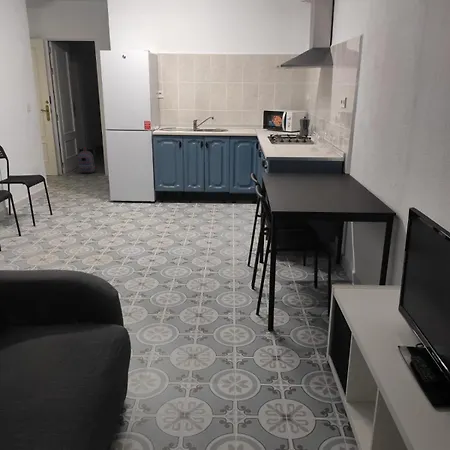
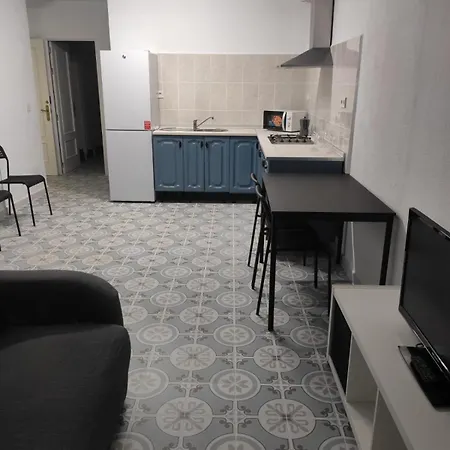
- backpack [76,147,98,174]
